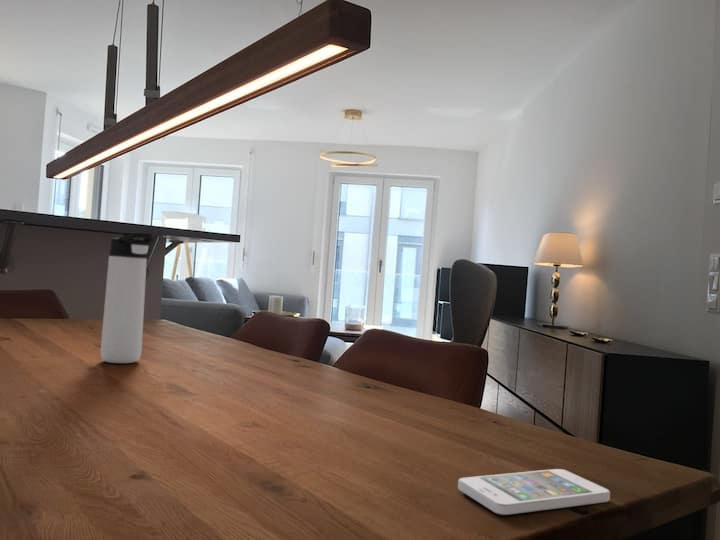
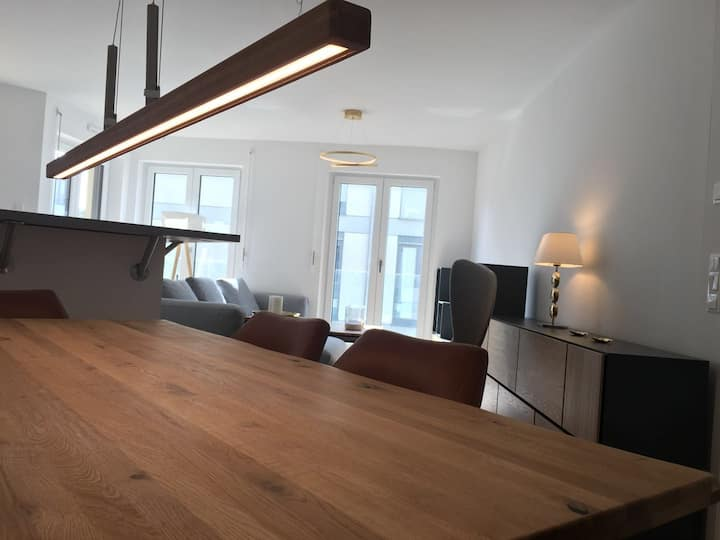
- smartphone [457,468,611,516]
- thermos bottle [100,232,155,364]
